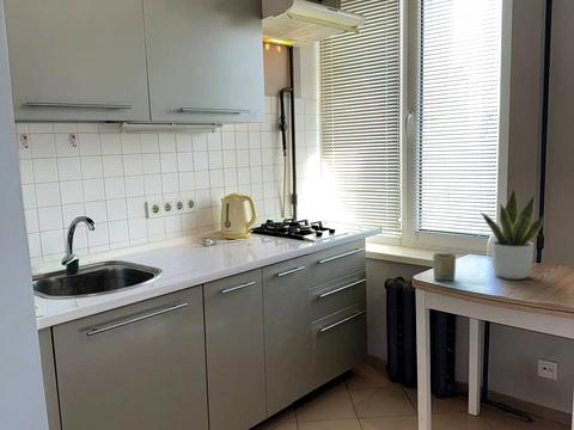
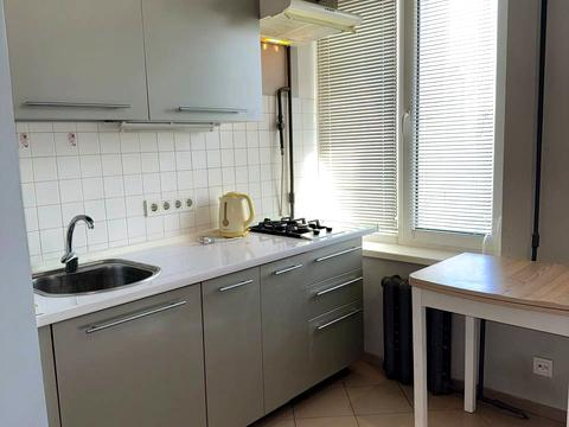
- cup [432,252,457,281]
- potted plant [478,188,544,281]
